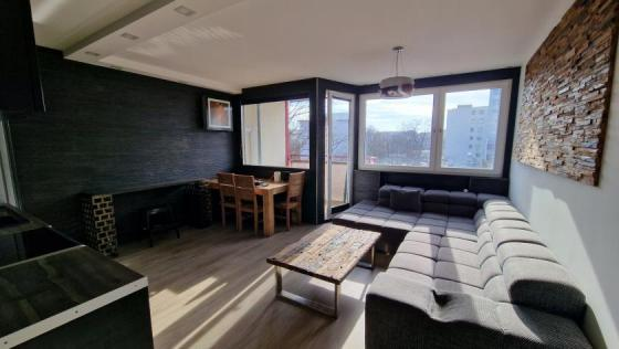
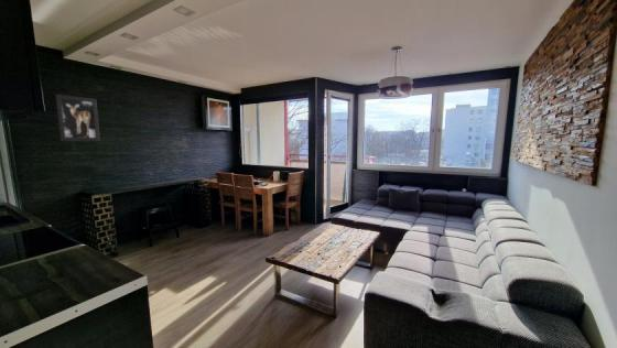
+ wall art [54,93,101,142]
